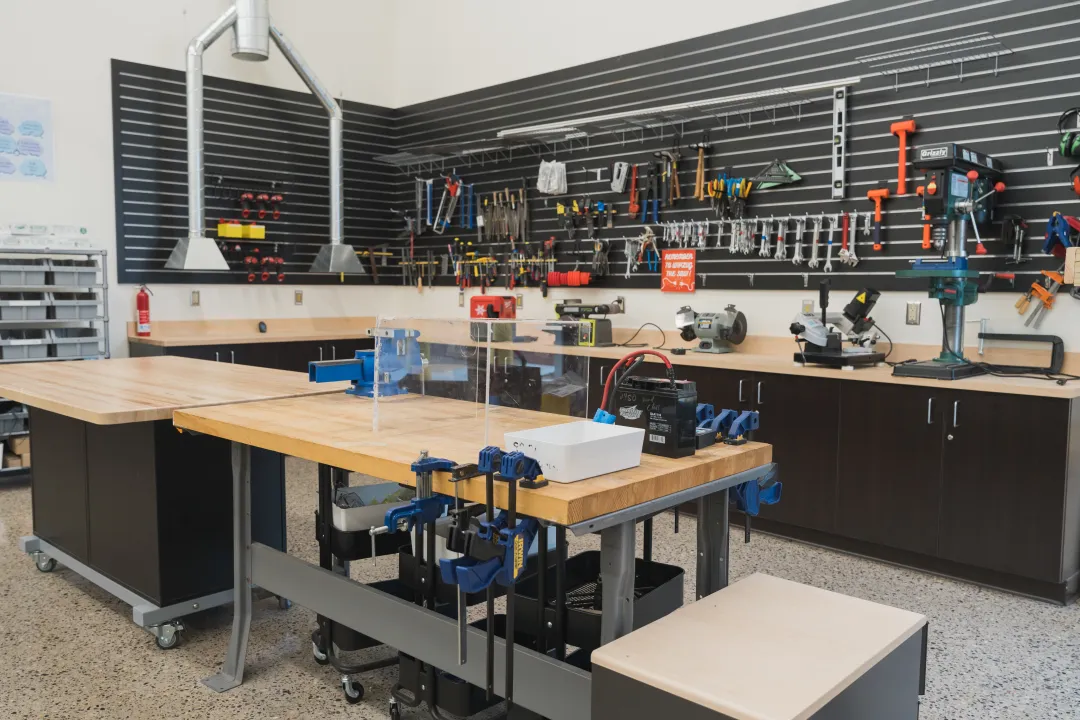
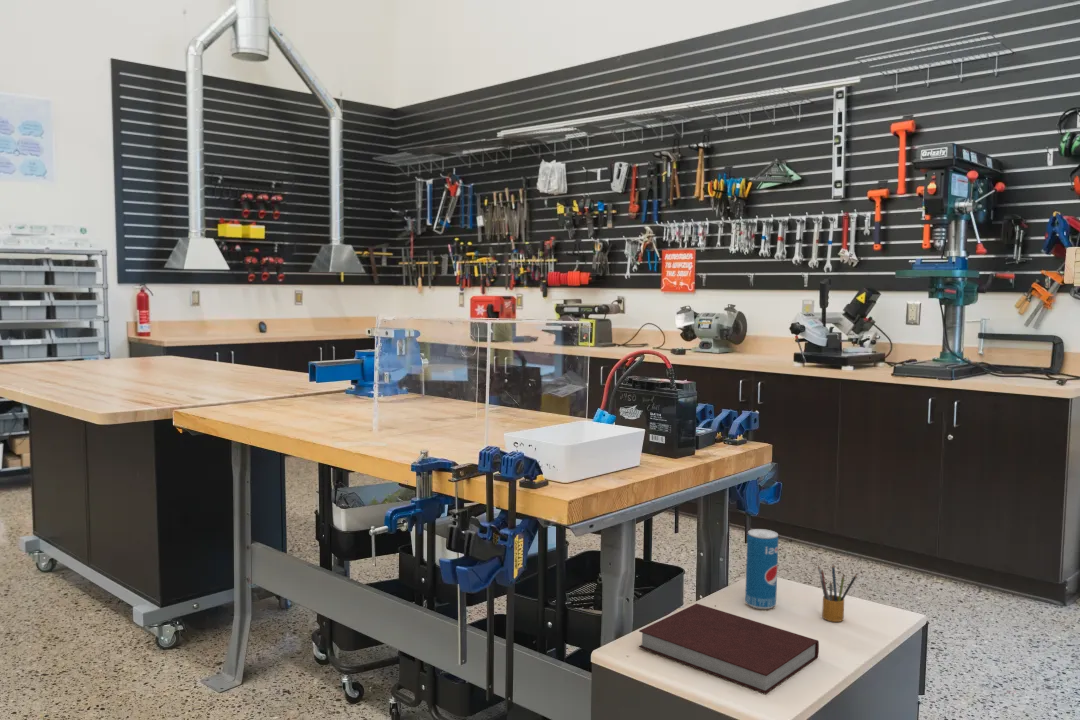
+ beverage can [744,528,779,610]
+ pencil box [817,564,858,623]
+ notebook [638,602,820,695]
